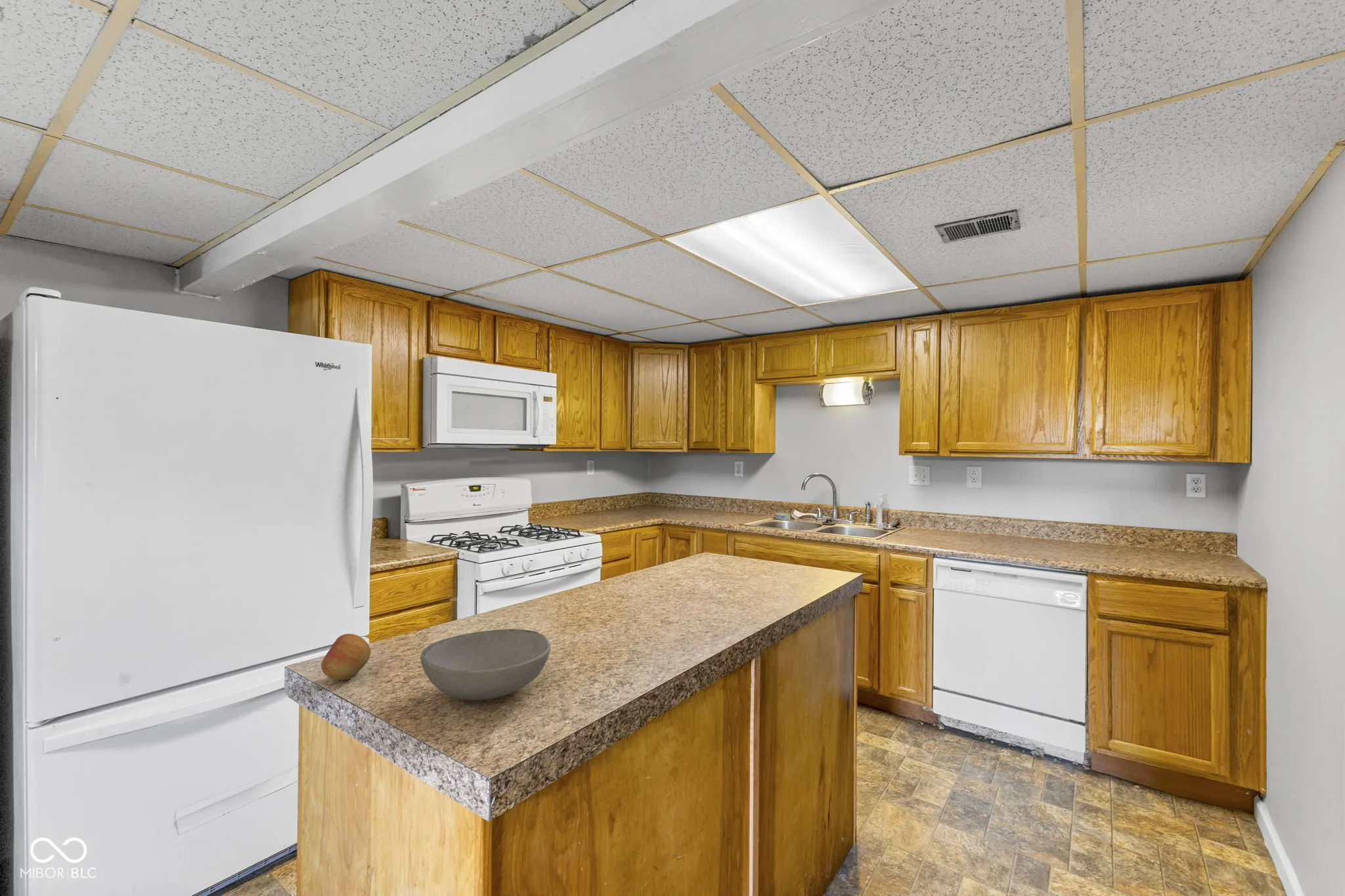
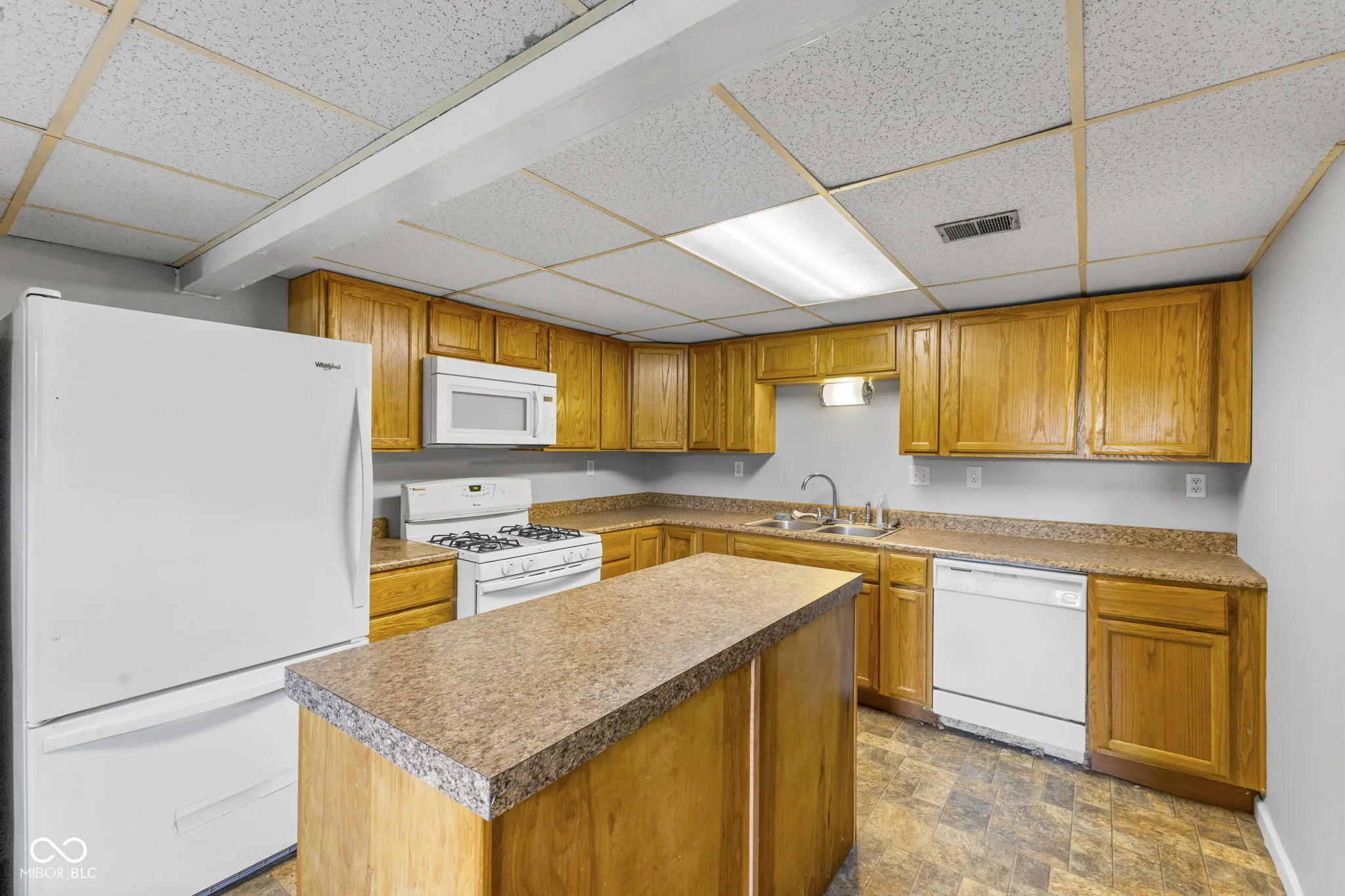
- bowl [420,628,551,701]
- fruit [320,633,372,681]
